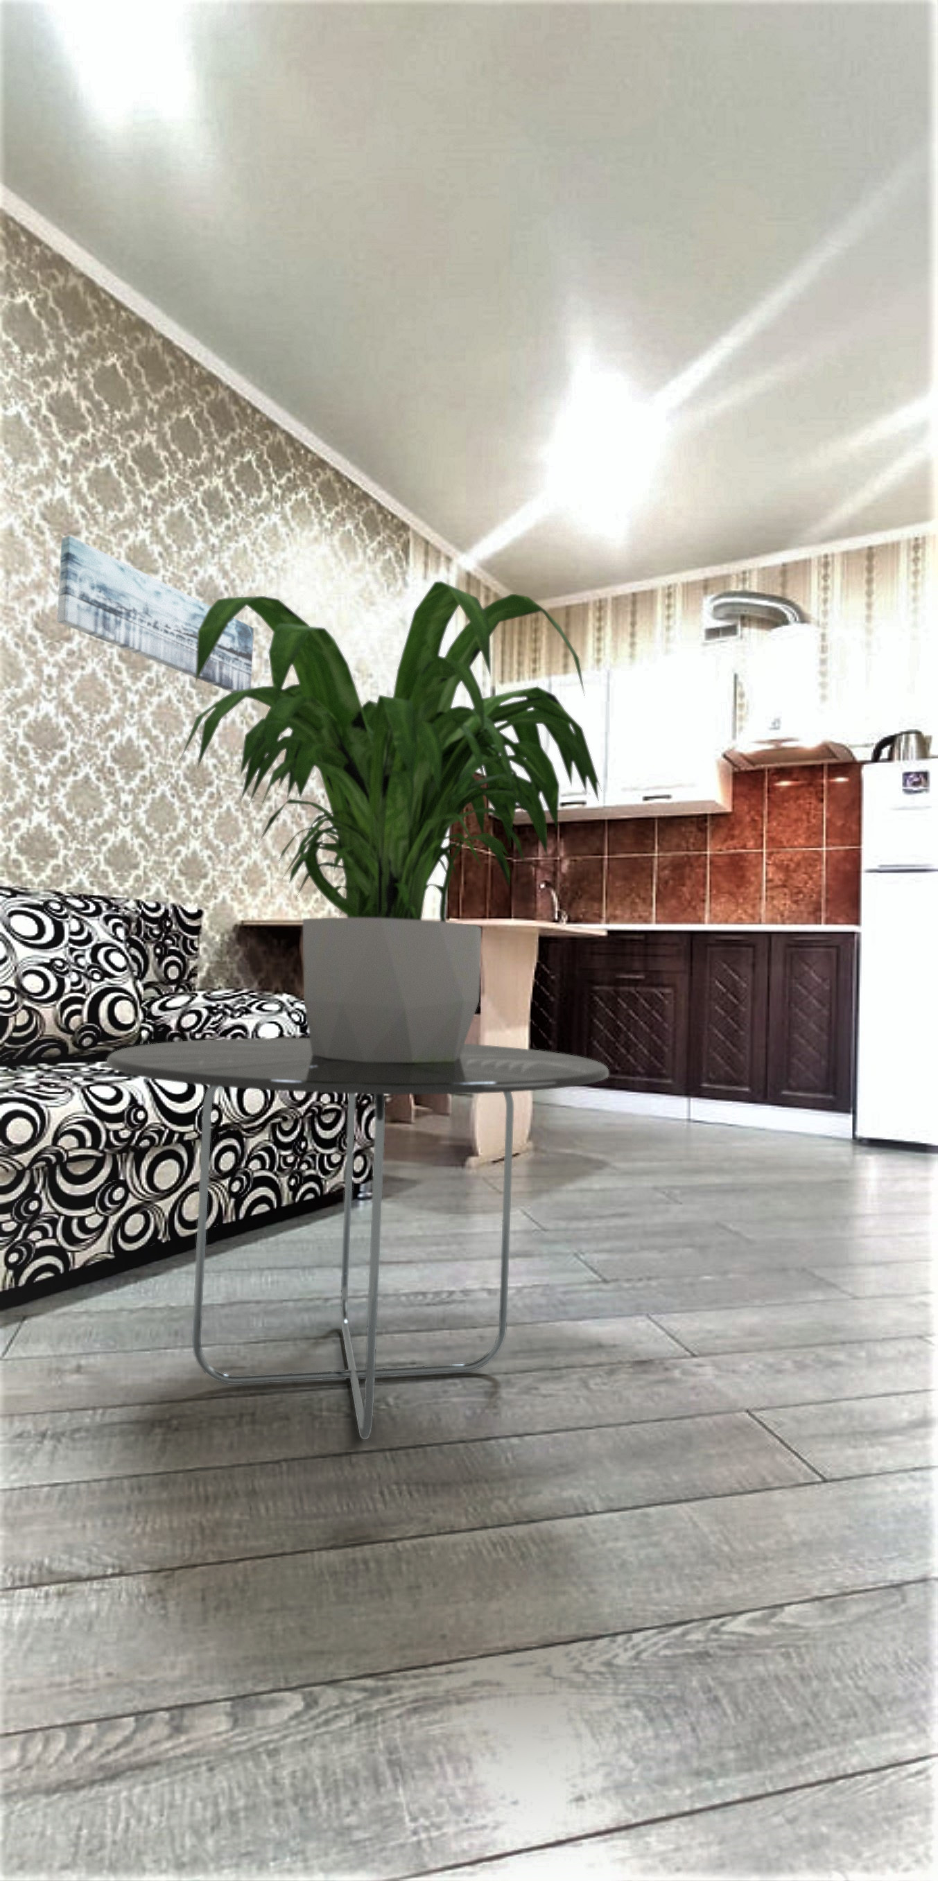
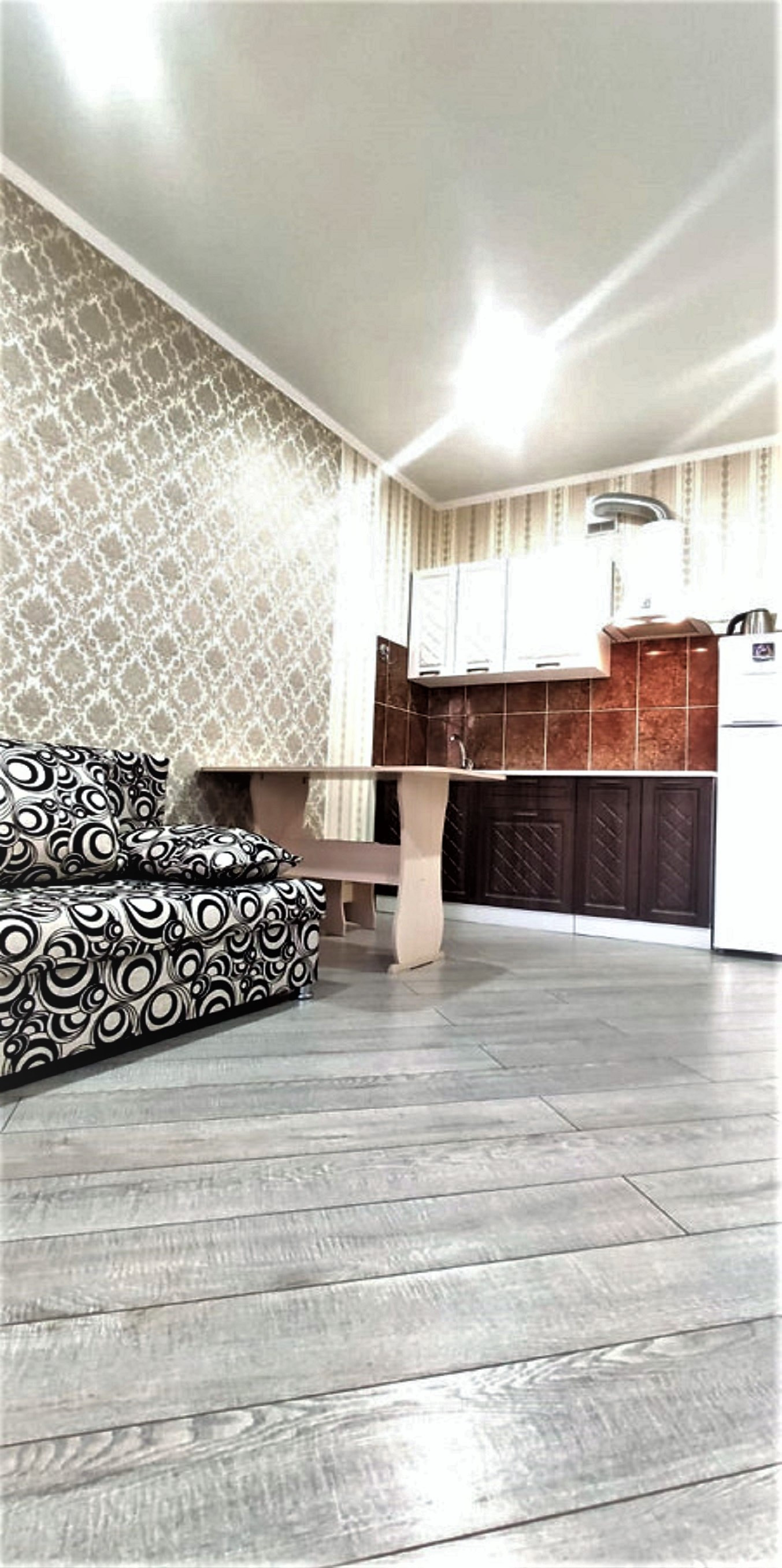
- side table [106,1038,609,1441]
- potted plant [179,581,602,1063]
- wall art [56,535,254,693]
